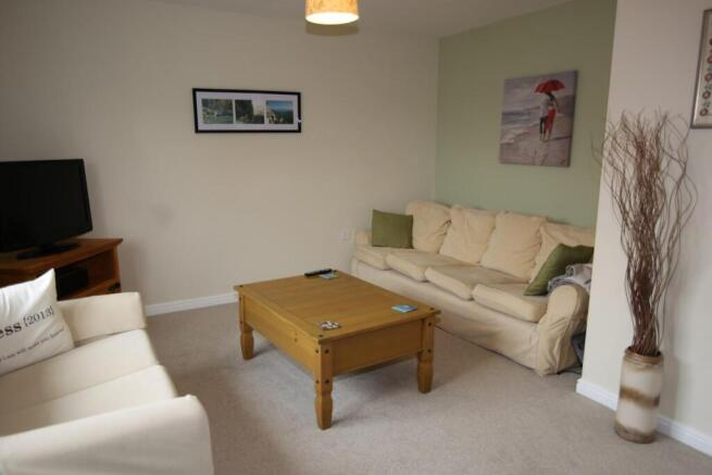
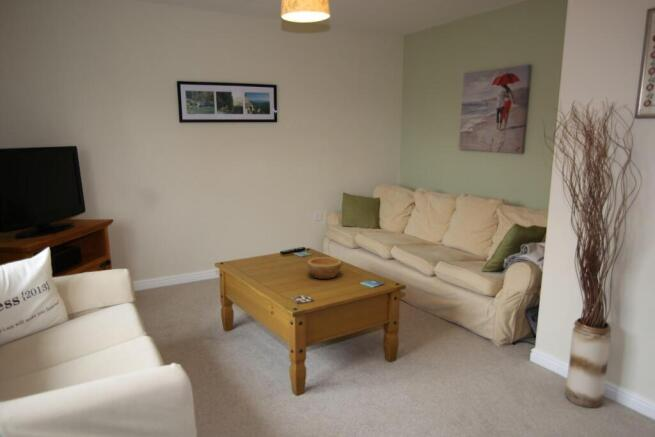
+ bowl [306,256,343,280]
